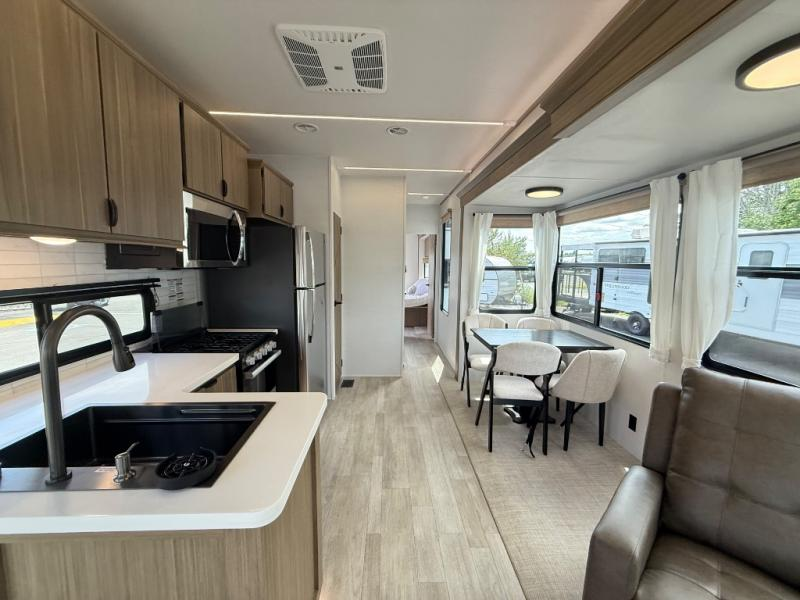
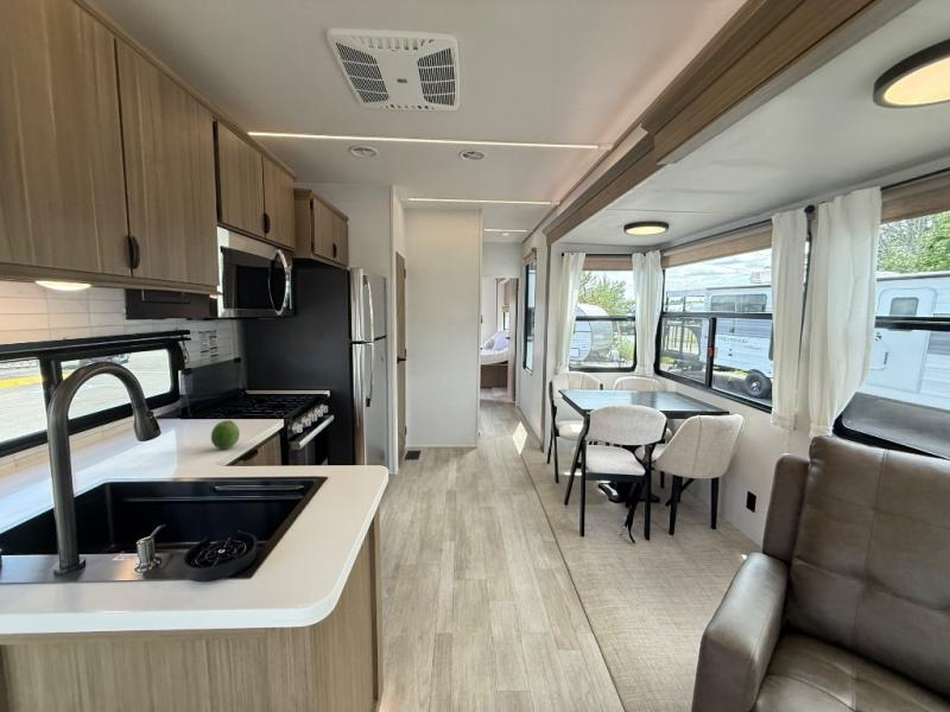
+ fruit [210,419,241,450]
